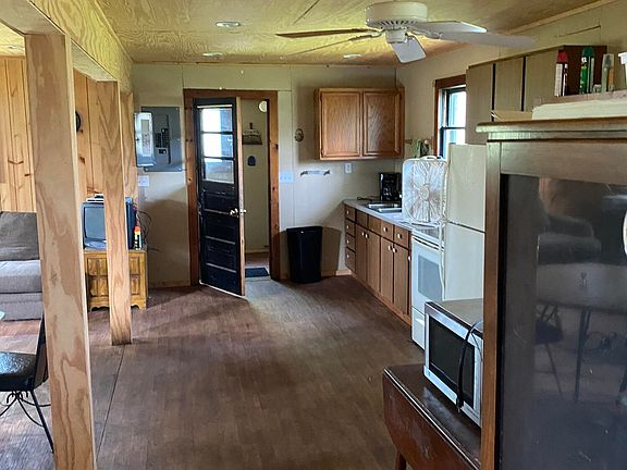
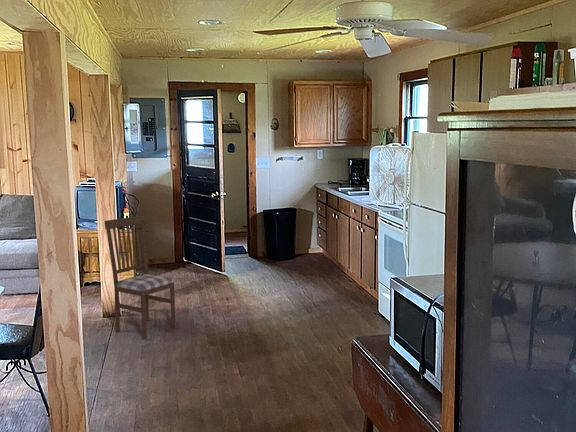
+ dining chair [103,215,177,340]
